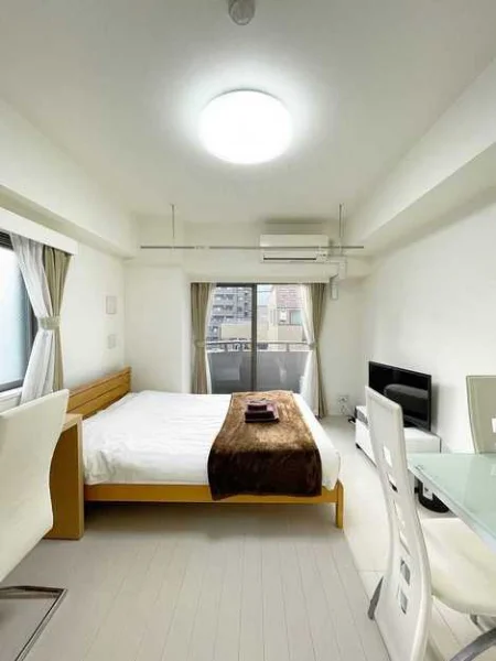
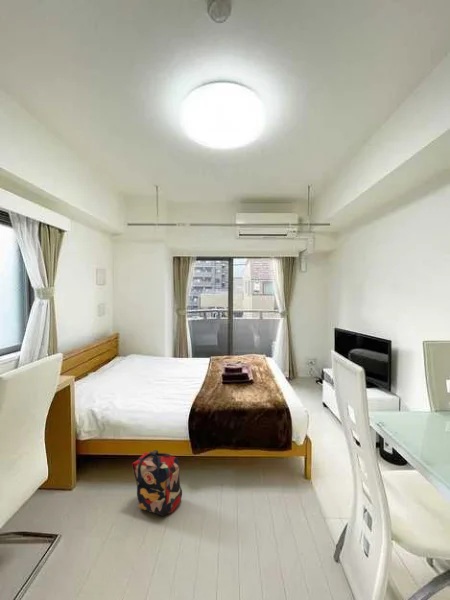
+ backpack [131,449,183,517]
